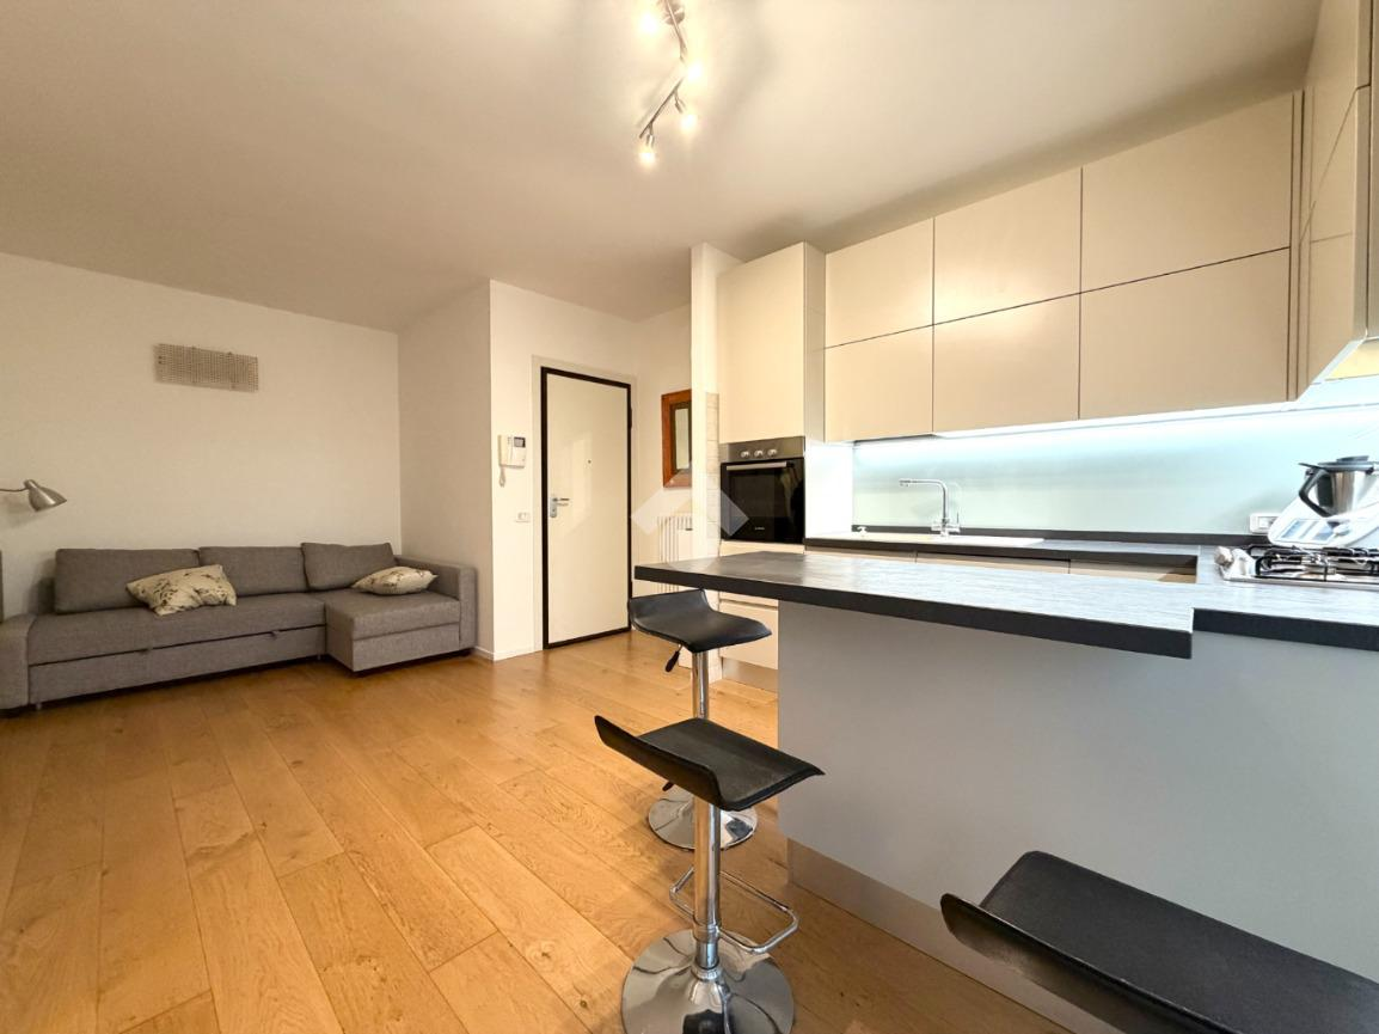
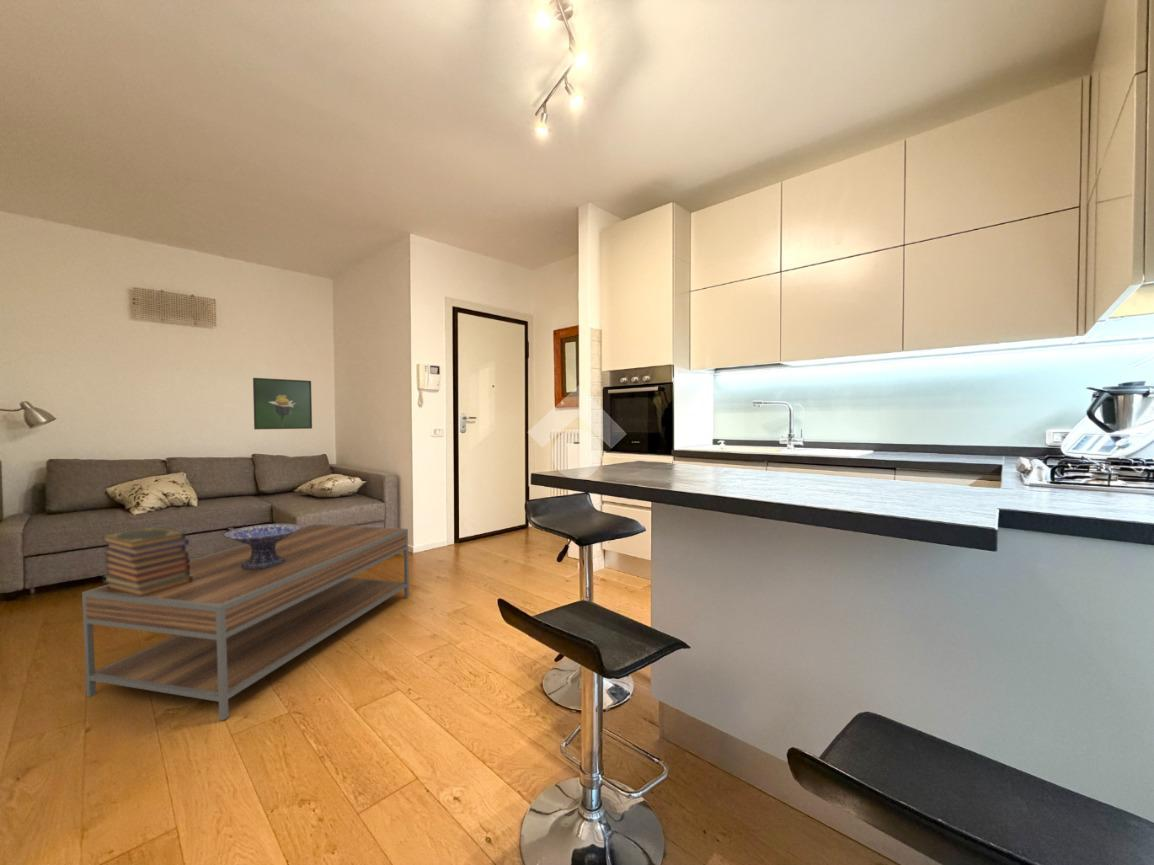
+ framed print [252,377,313,430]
+ coffee table [81,523,410,721]
+ decorative bowl [223,523,301,569]
+ book stack [101,526,193,597]
